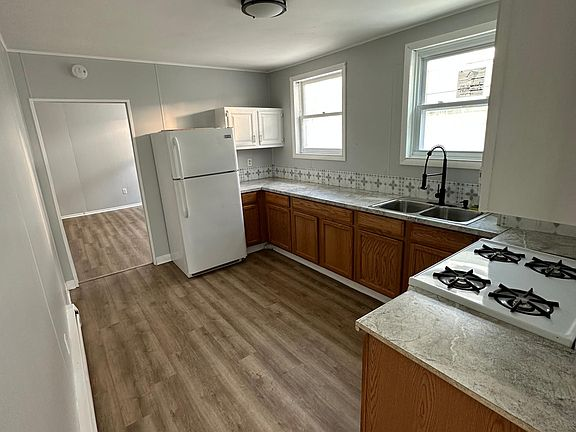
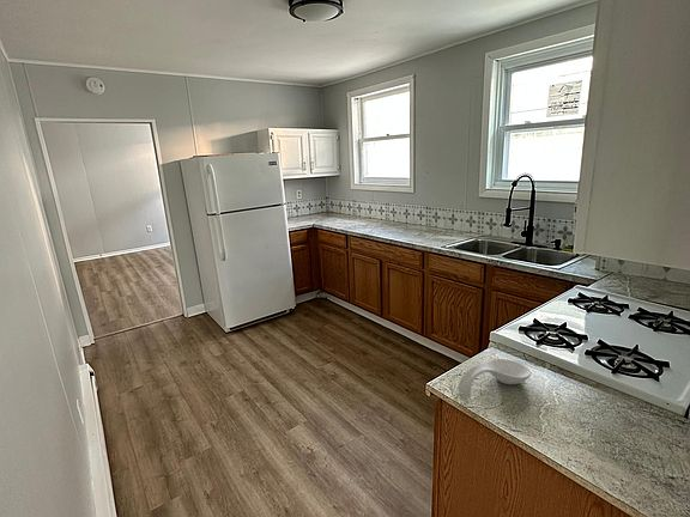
+ spoon rest [456,358,532,399]
